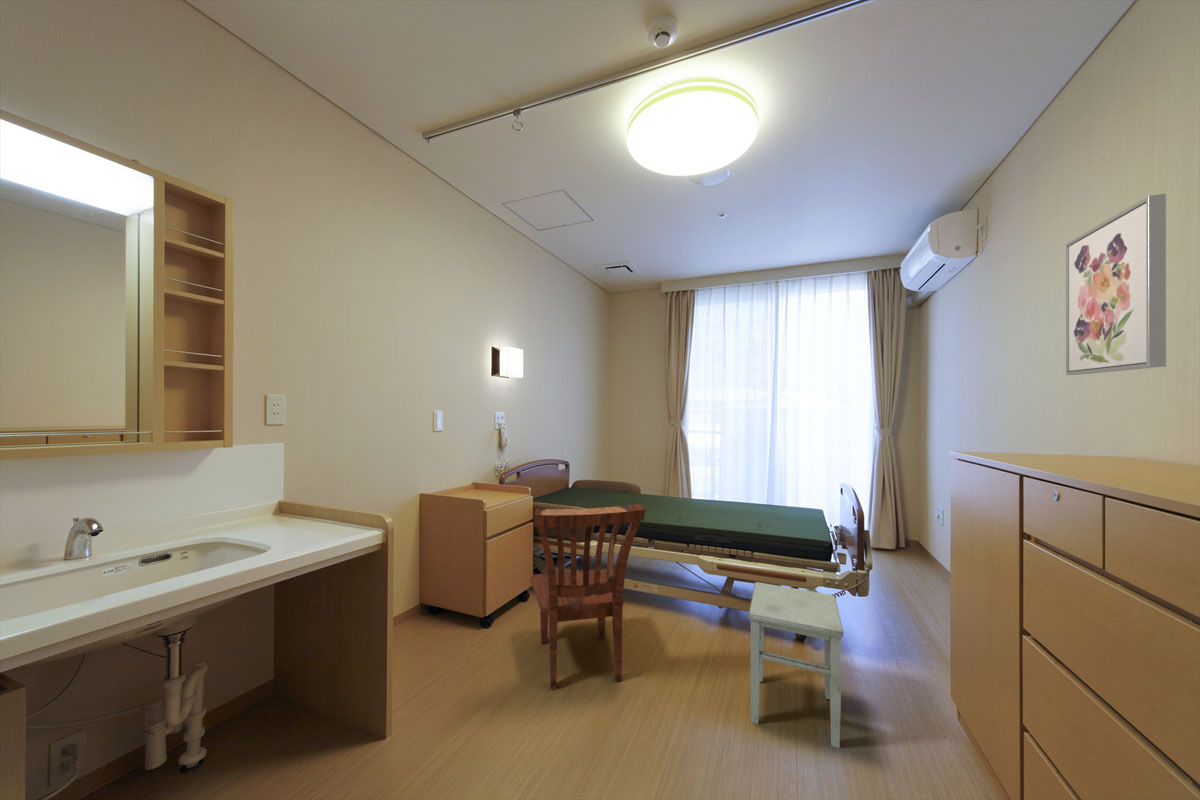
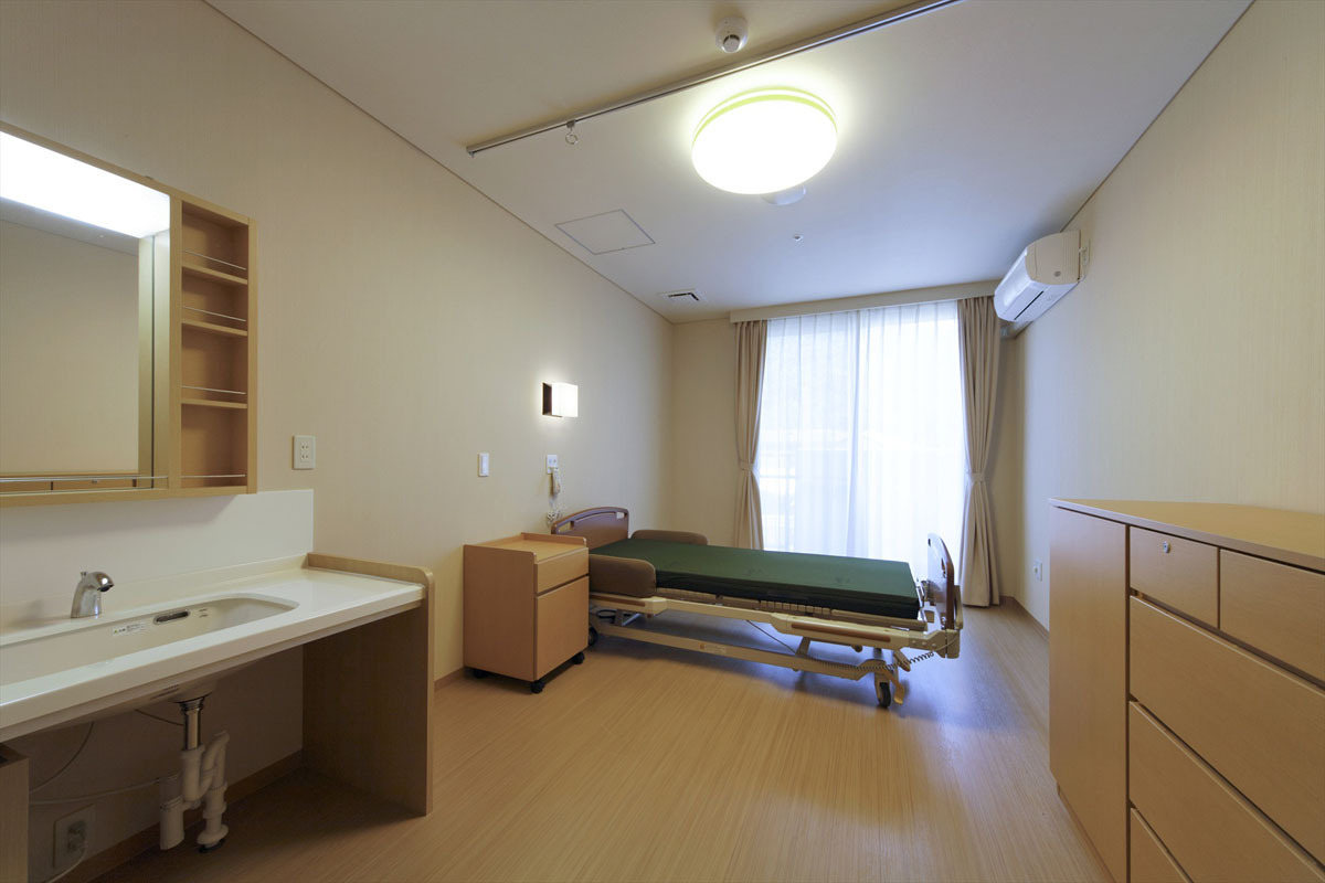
- wall art [1065,193,1167,376]
- stool [748,581,844,749]
- dining chair [530,503,647,691]
